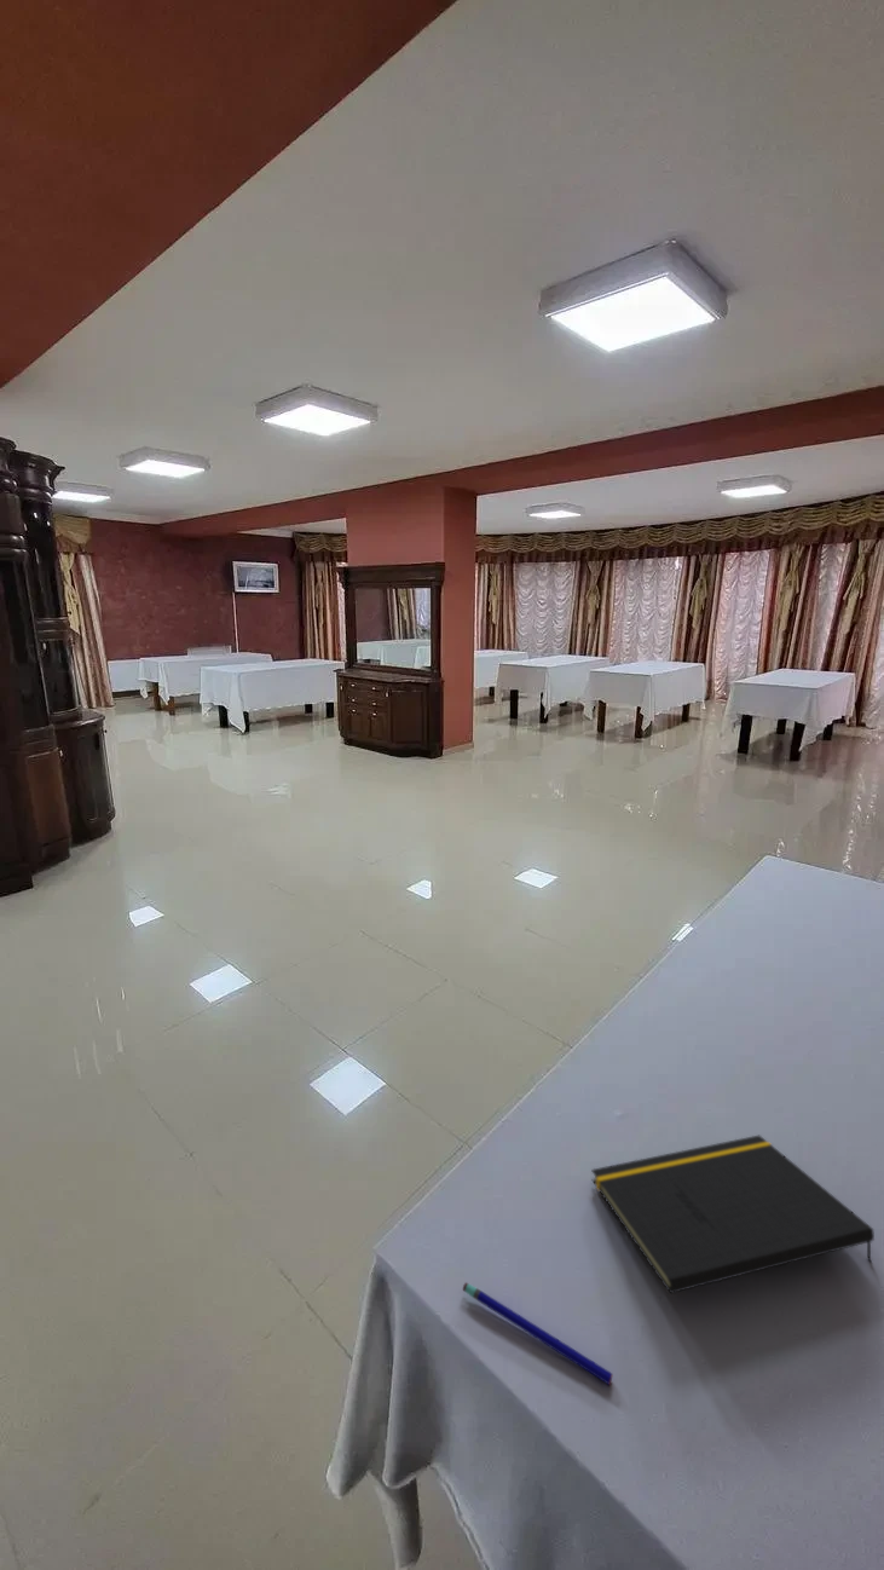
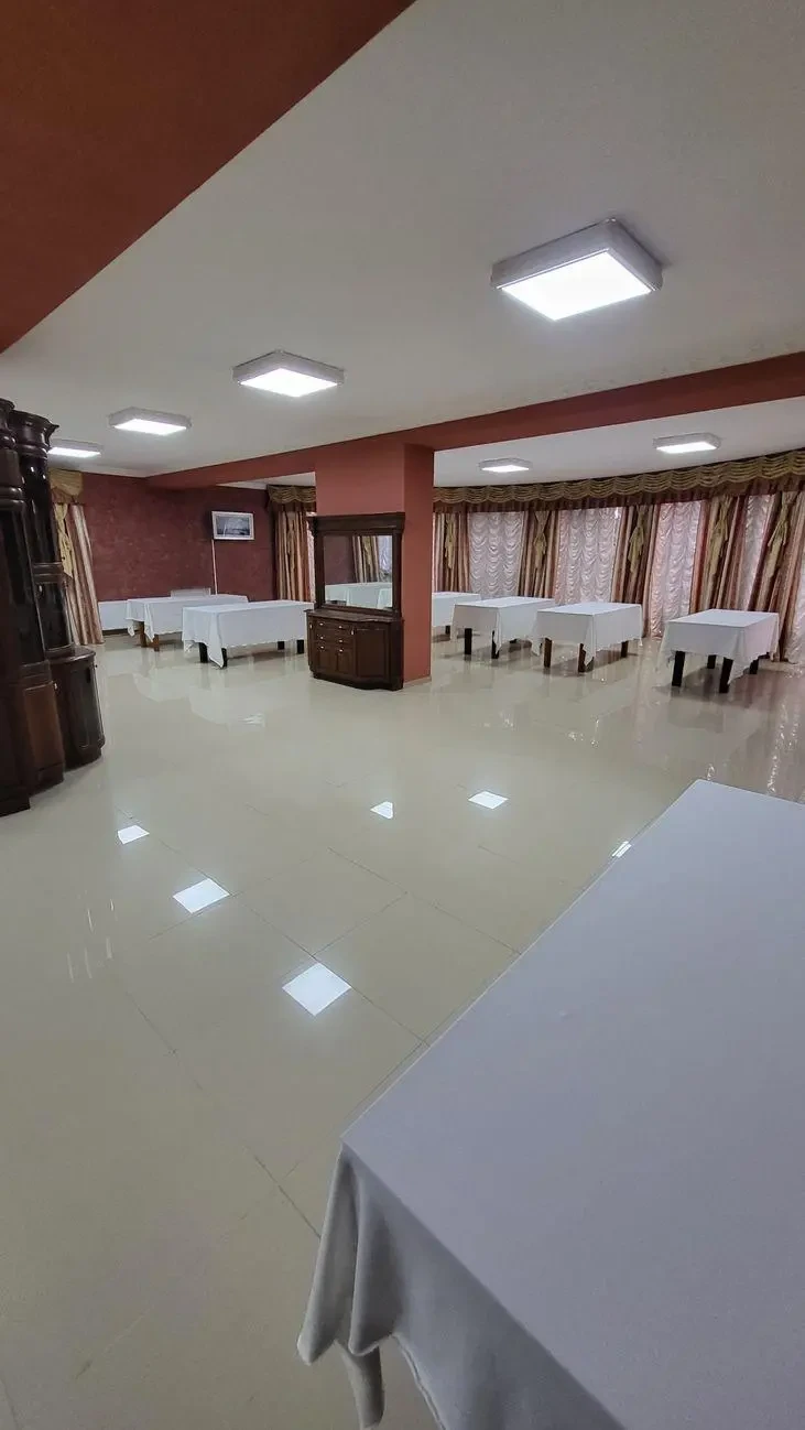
- pen [462,1281,614,1386]
- notepad [590,1135,876,1294]
